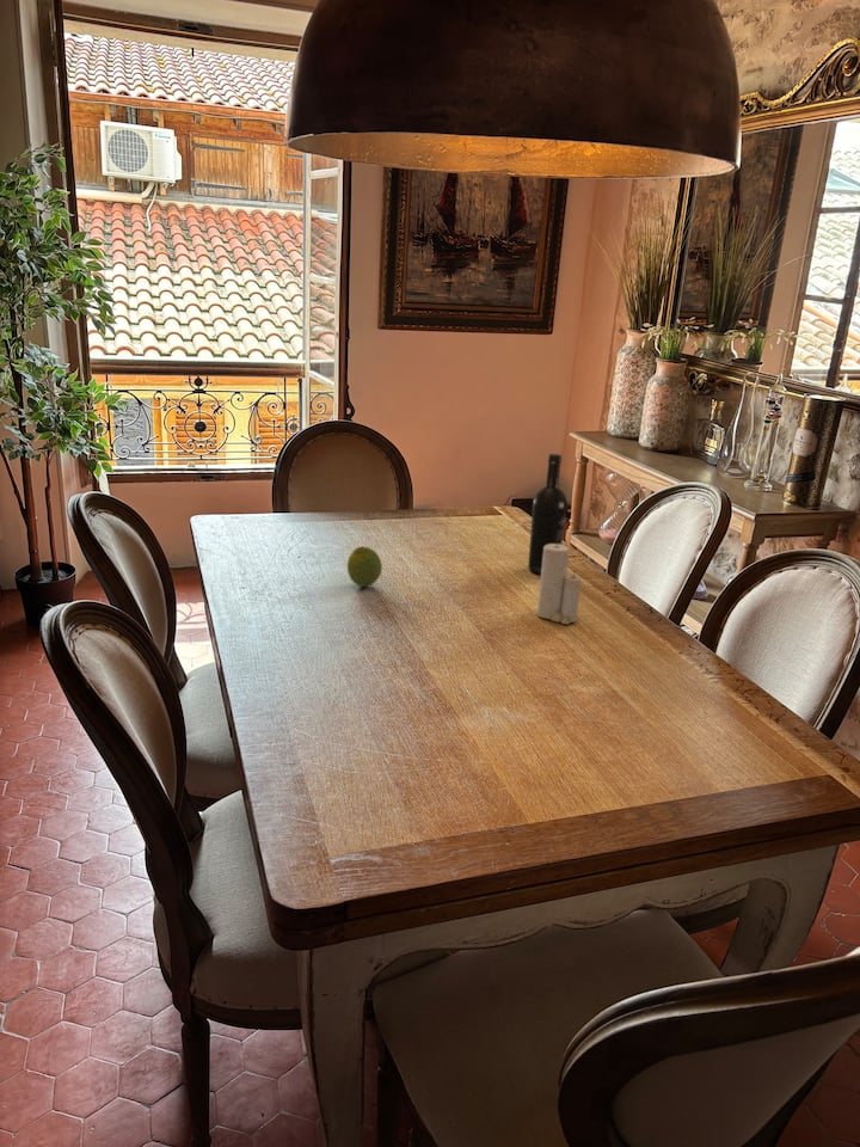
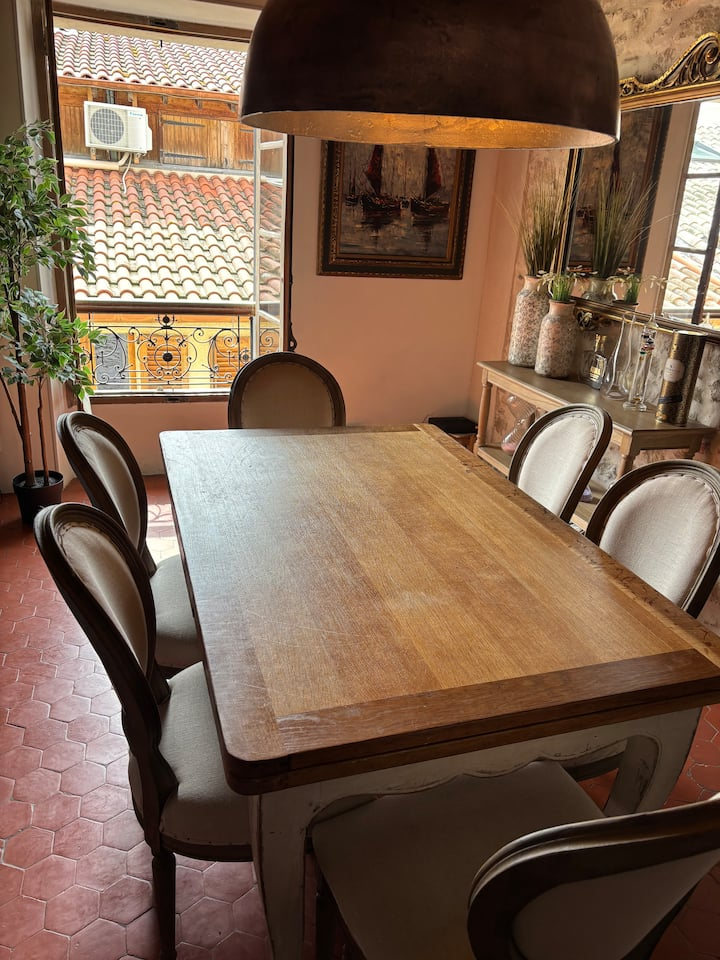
- candle [536,540,583,625]
- fruit [346,545,383,588]
- wine bottle [527,453,569,575]
